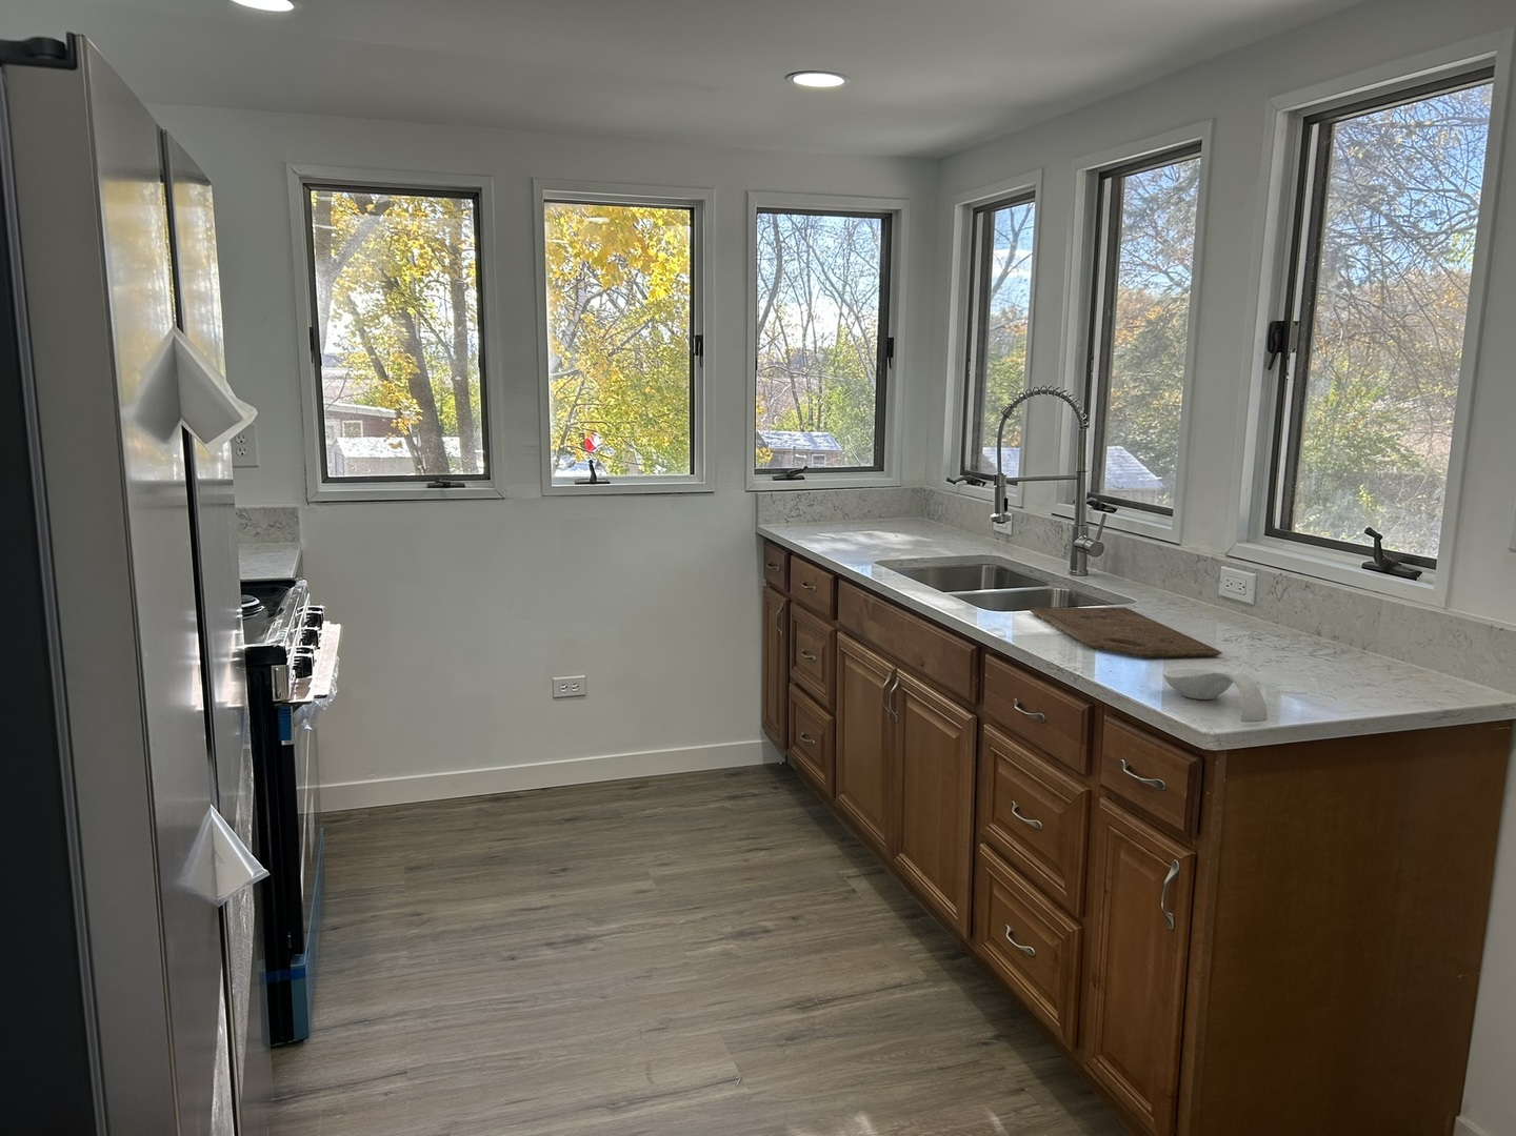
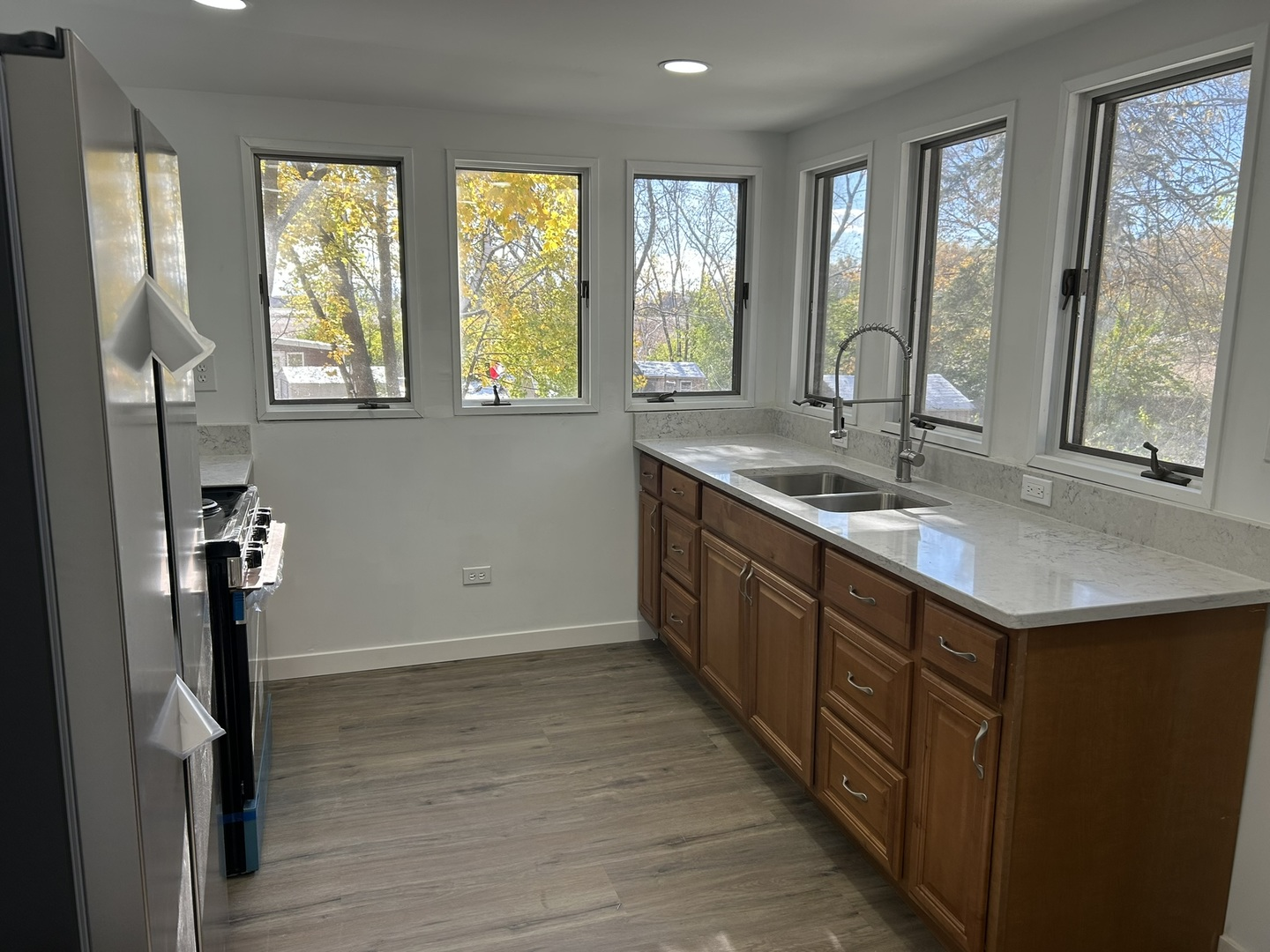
- cutting board [1029,606,1224,659]
- spoon rest [1163,668,1269,723]
